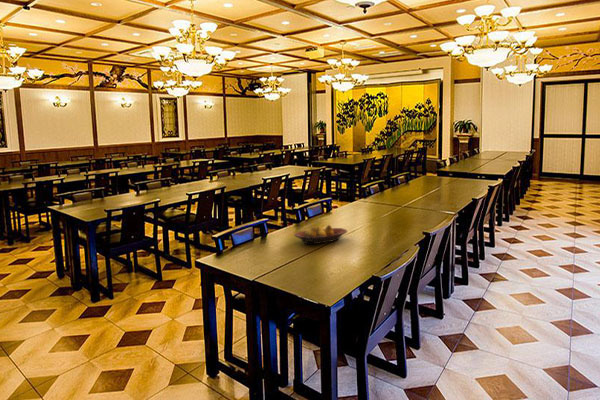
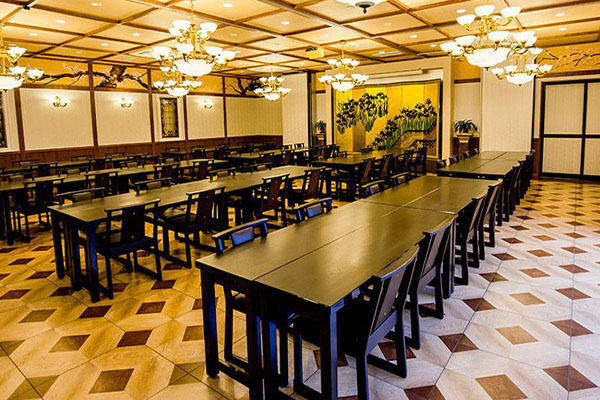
- fruit bowl [293,224,349,245]
